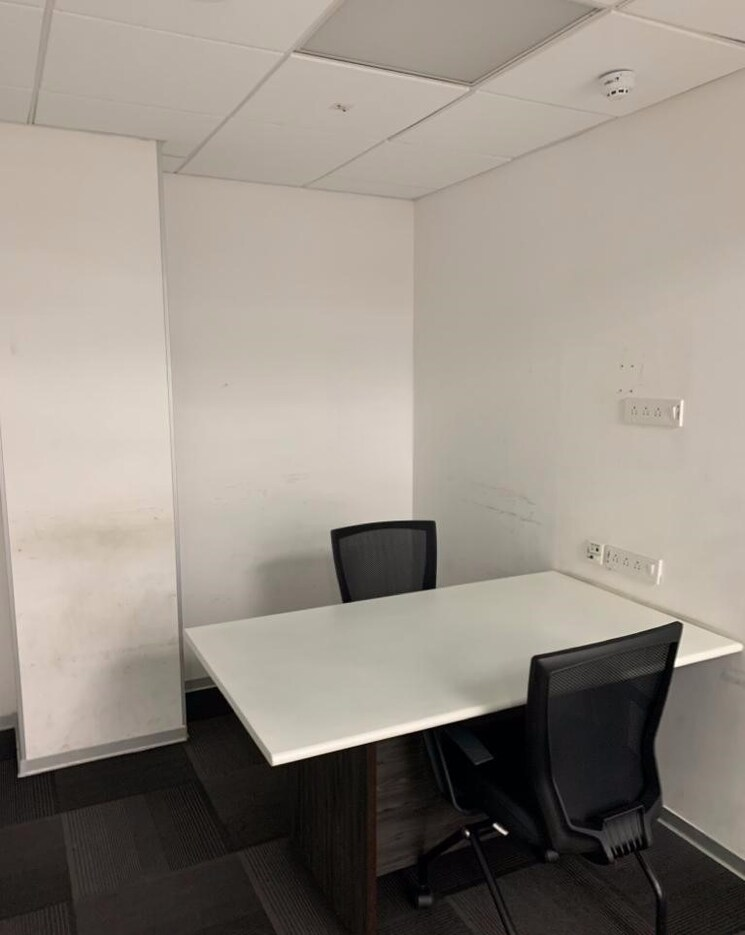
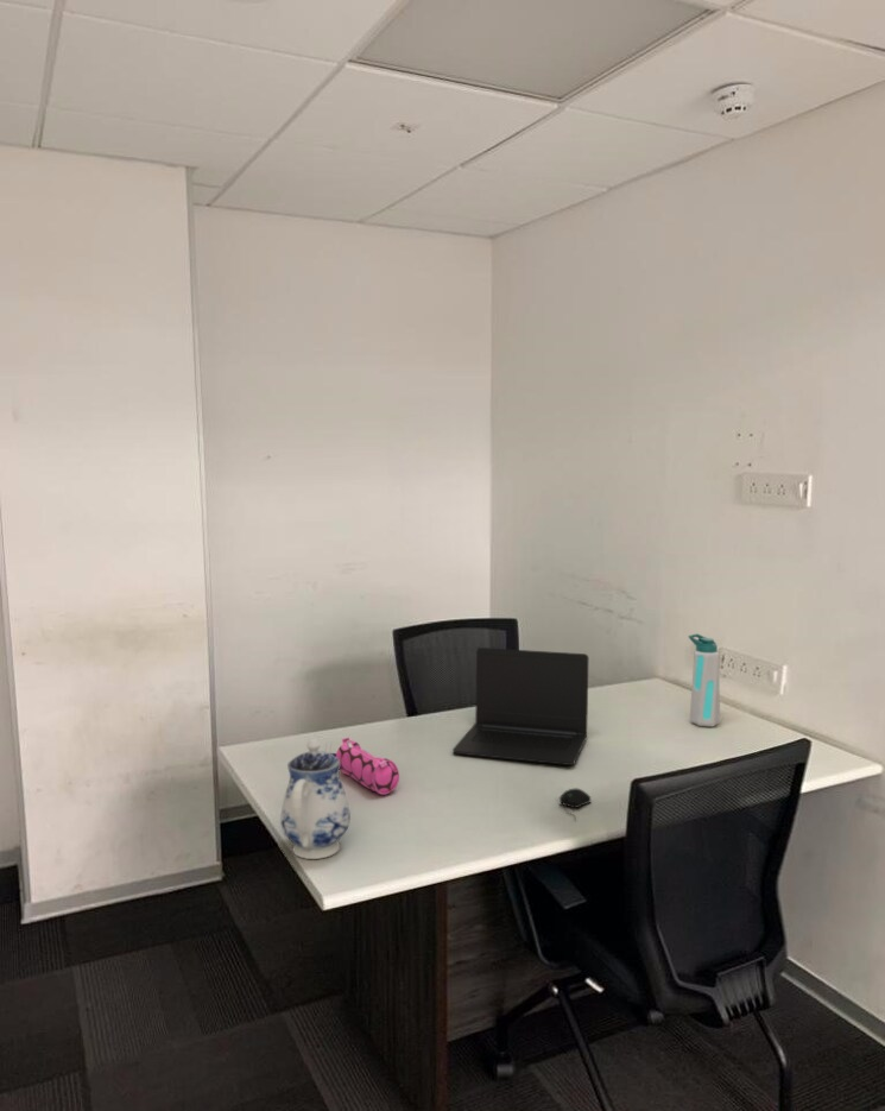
+ teapot [279,737,352,860]
+ laptop [451,646,589,766]
+ pencil case [330,736,400,796]
+ computer mouse [558,787,592,821]
+ water bottle [688,632,721,727]
